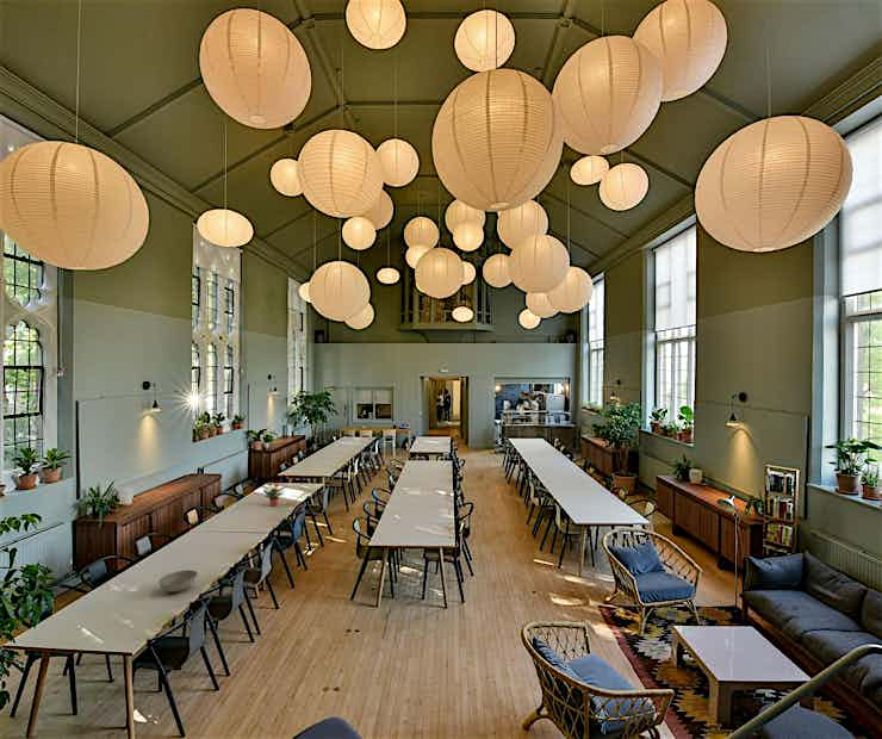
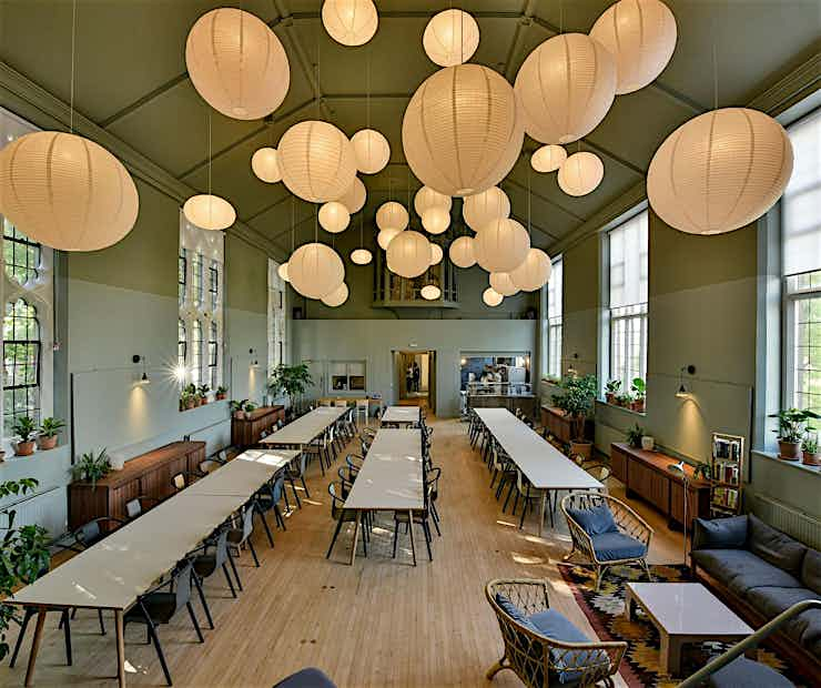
- potted plant [262,480,286,508]
- bowl [157,569,198,594]
